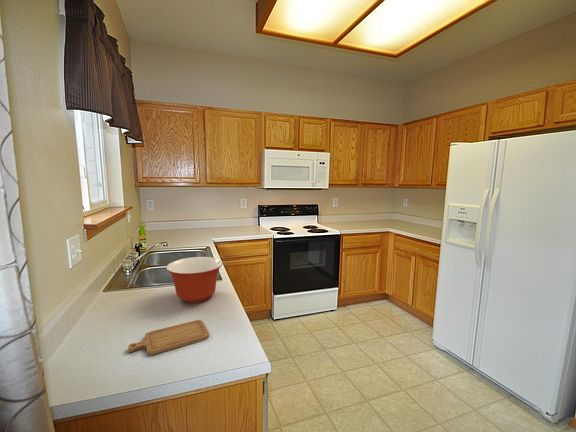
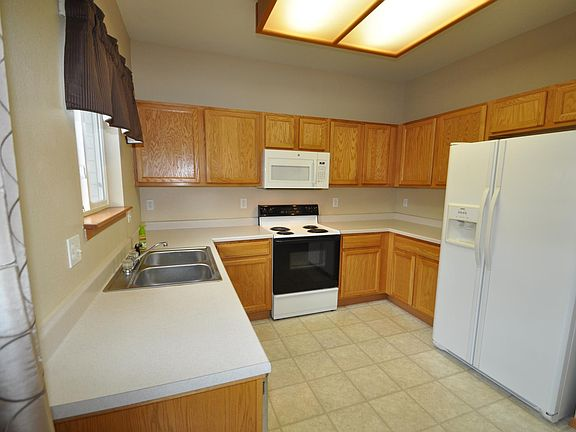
- chopping board [127,319,210,356]
- mixing bowl [165,256,224,303]
